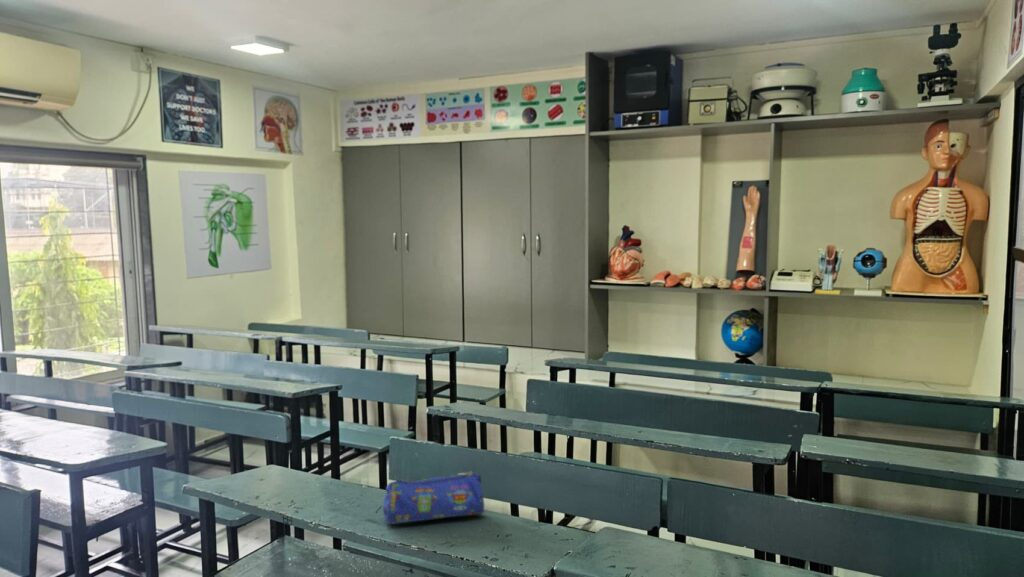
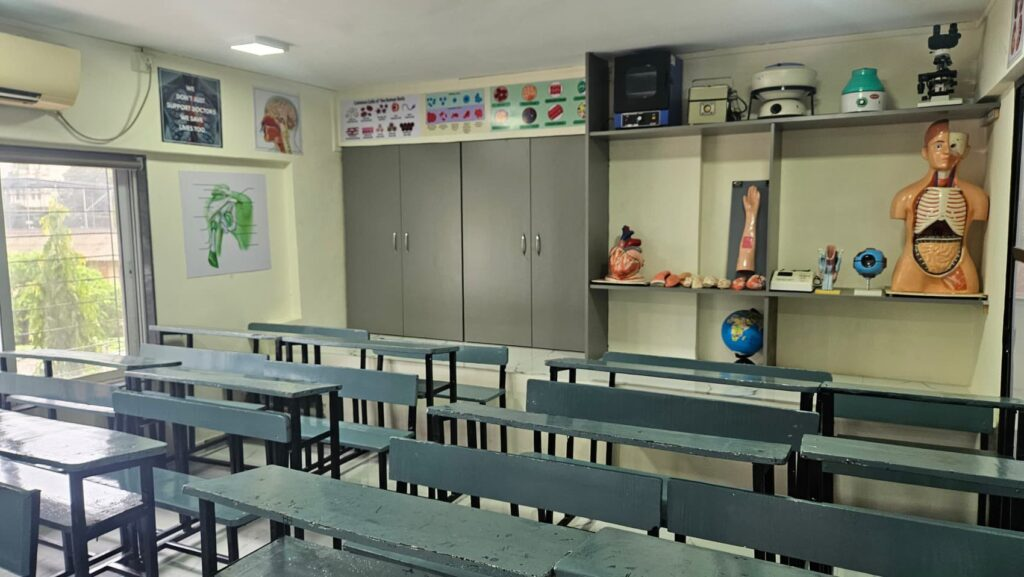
- pencil case [382,471,485,525]
